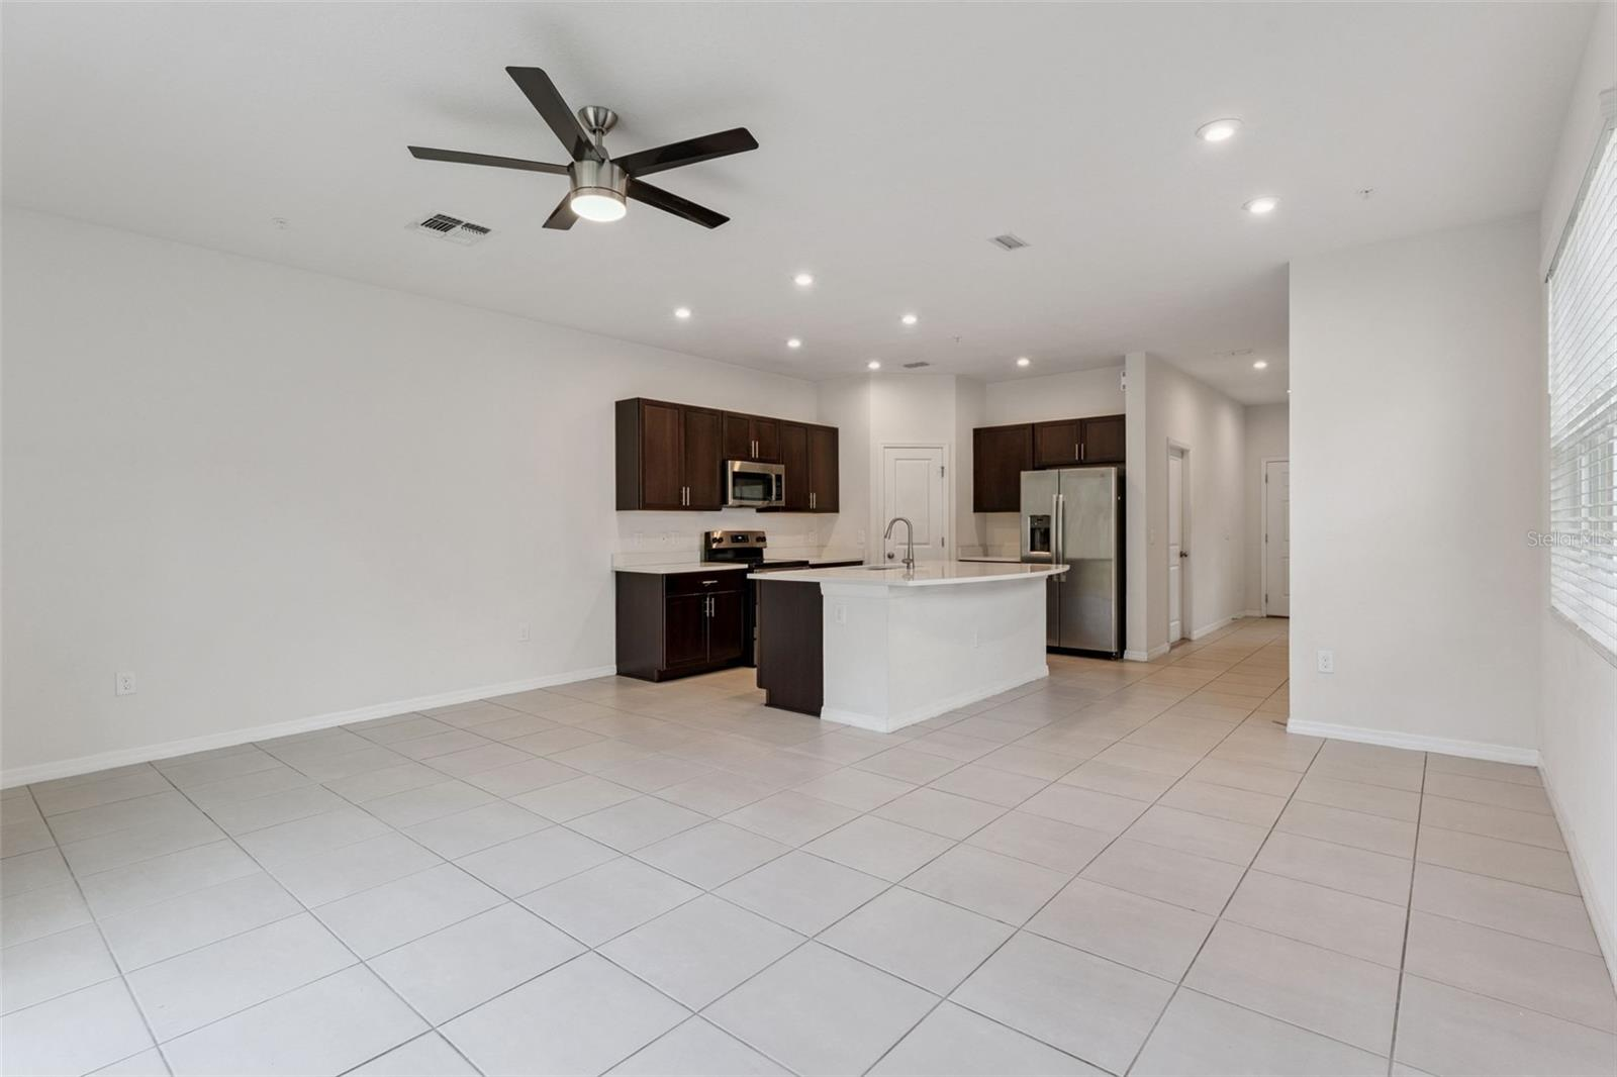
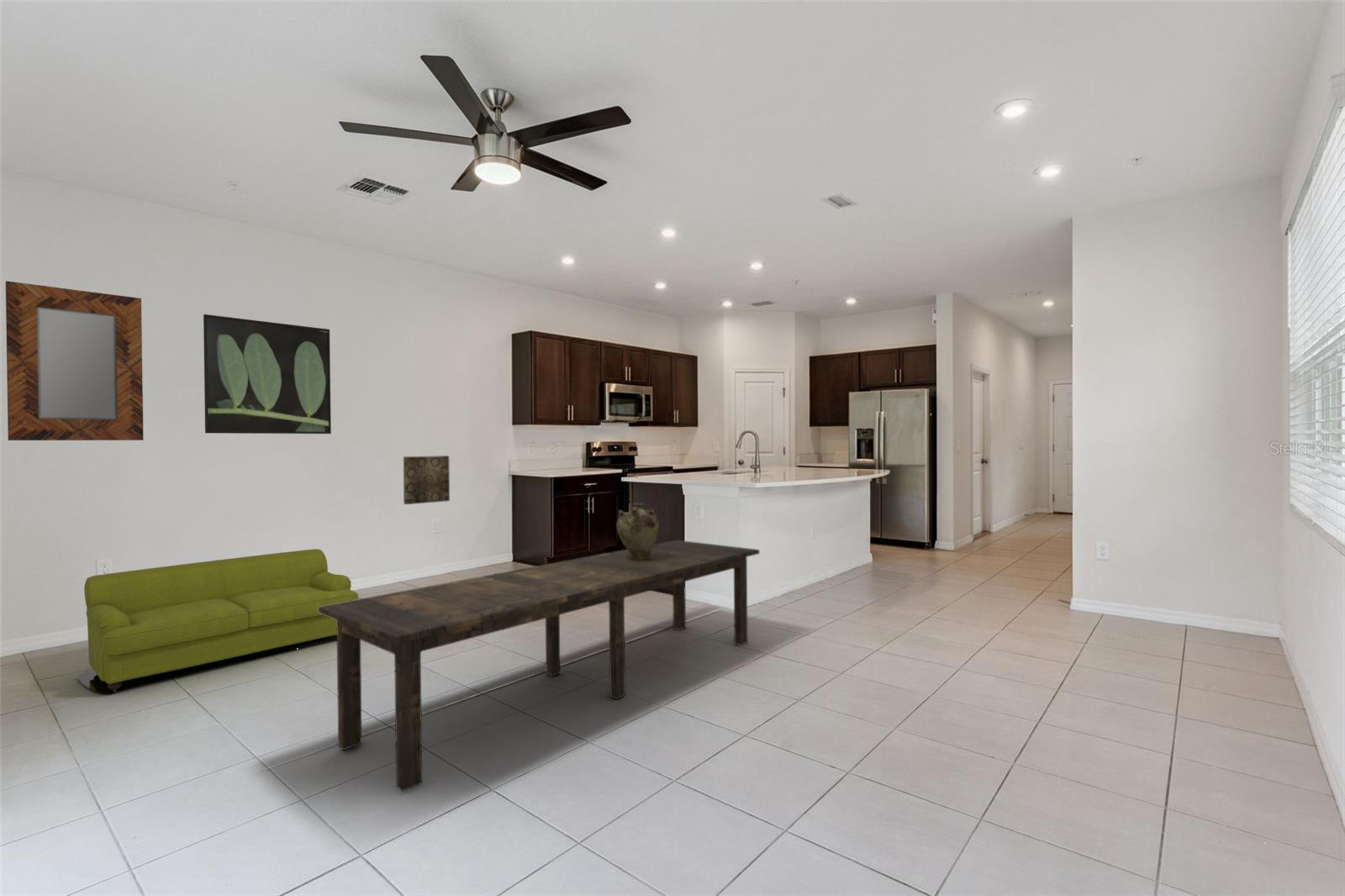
+ sofa [76,548,359,693]
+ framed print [203,314,332,435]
+ dining table [318,540,761,792]
+ wall art [403,455,451,505]
+ vase [615,503,660,560]
+ home mirror [5,280,144,441]
